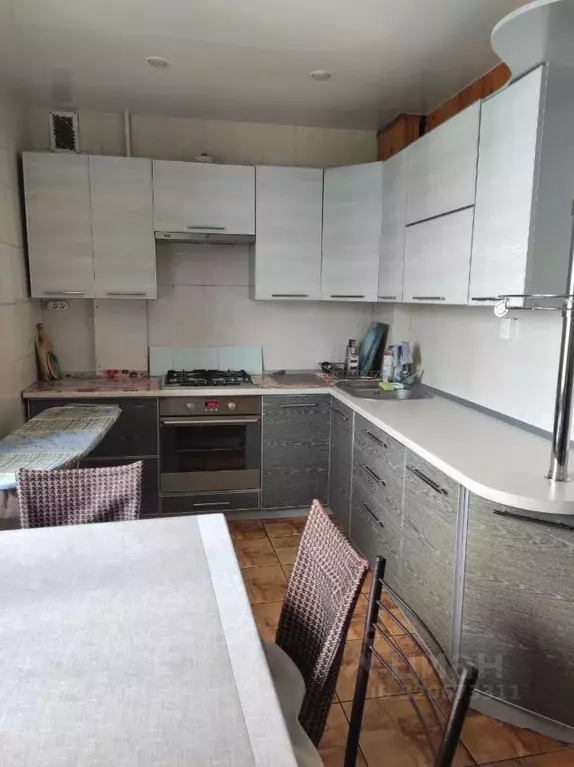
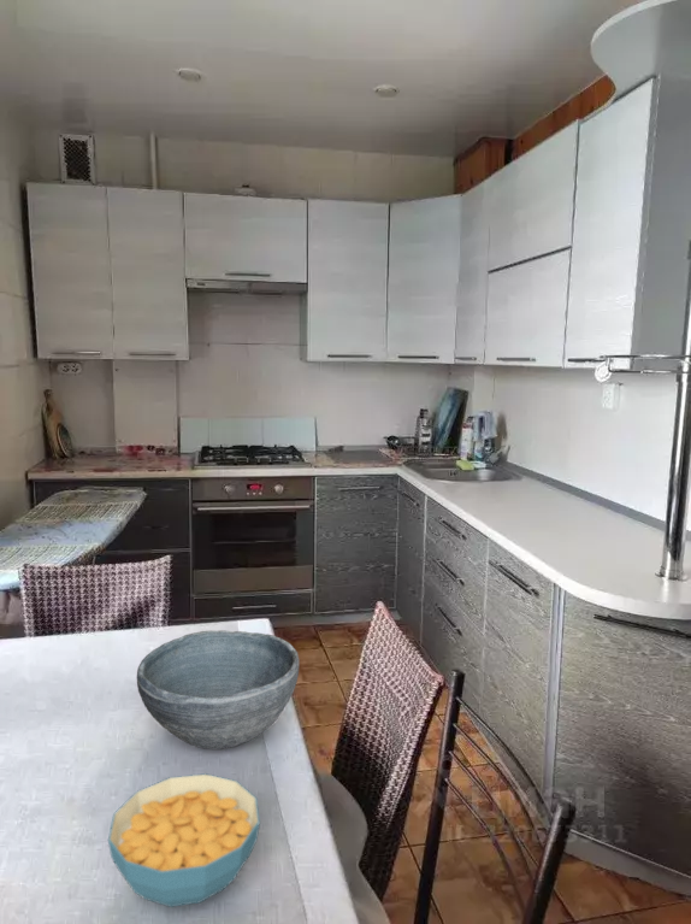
+ bowl [136,629,300,751]
+ cereal bowl [107,772,261,908]
